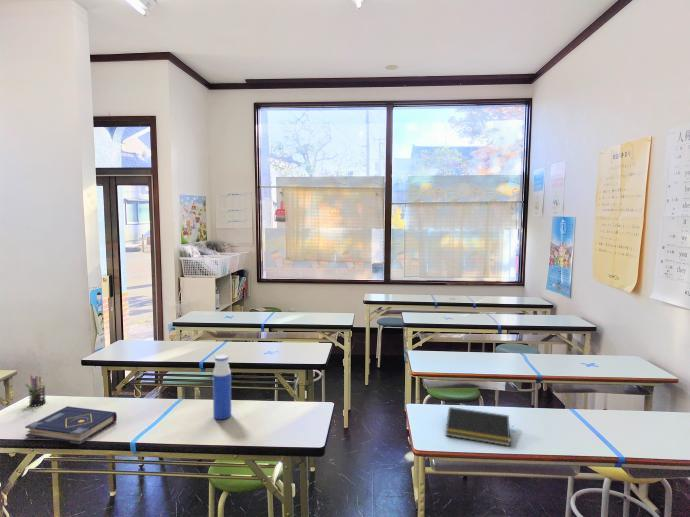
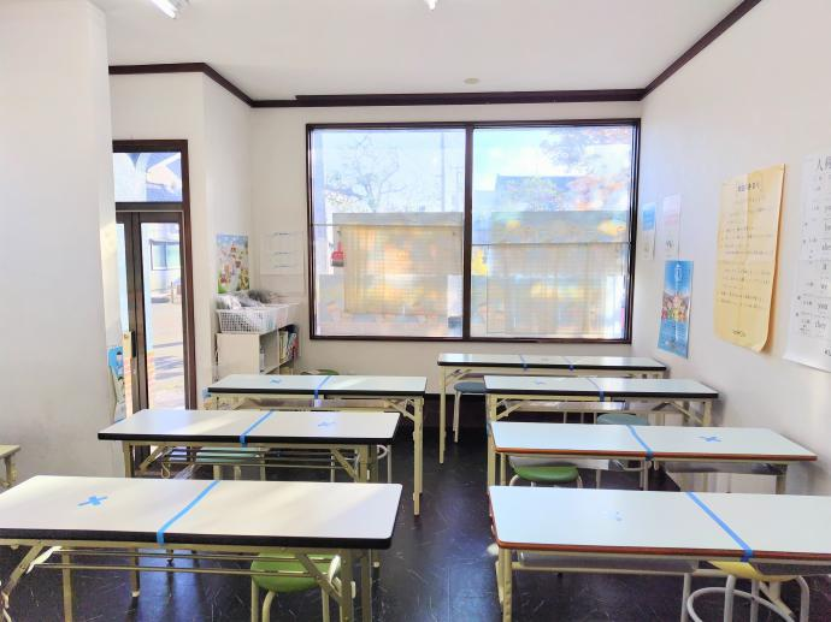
- book [24,405,118,445]
- water bottle [212,354,232,420]
- notepad [444,406,512,447]
- pen holder [24,374,47,407]
